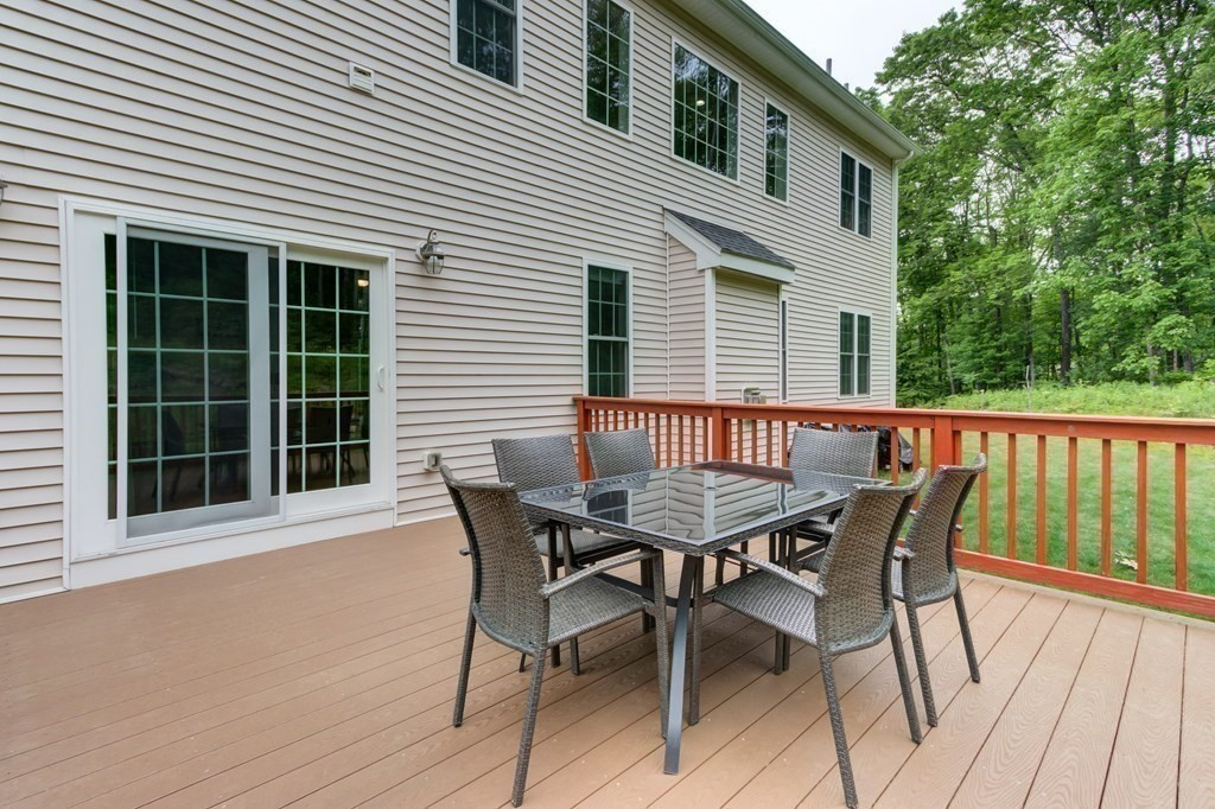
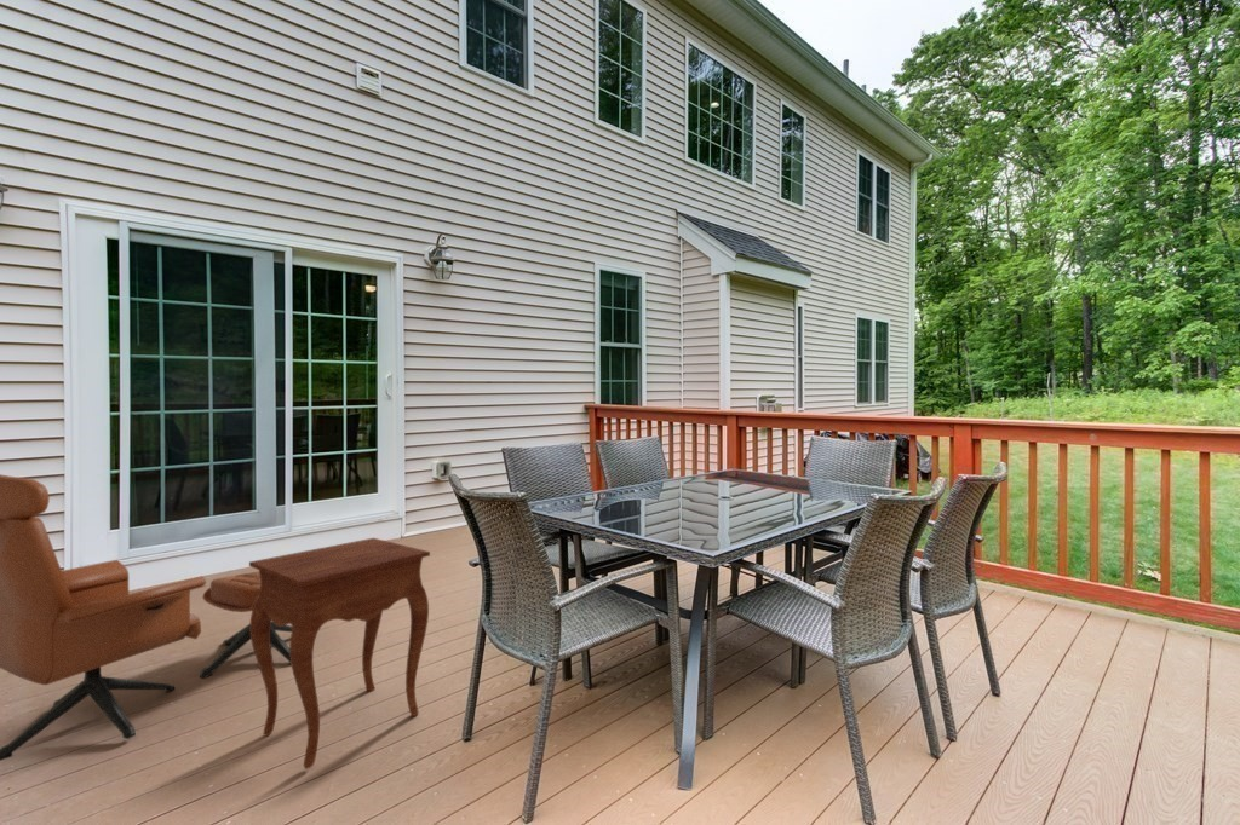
+ side table [248,537,431,771]
+ lounge chair [0,473,292,762]
